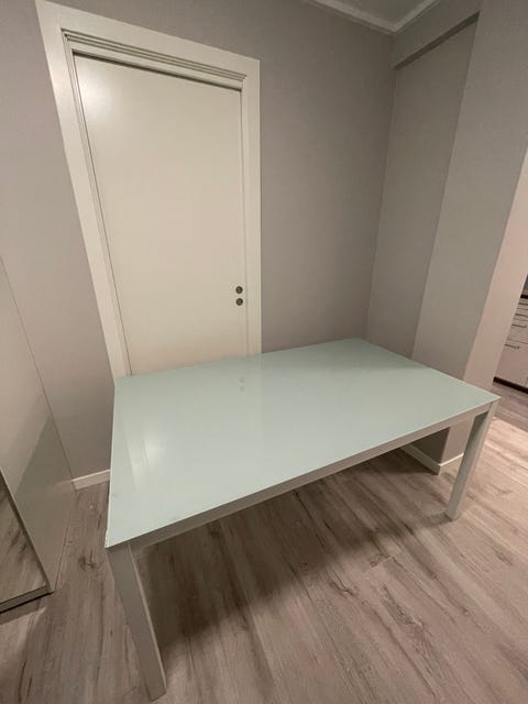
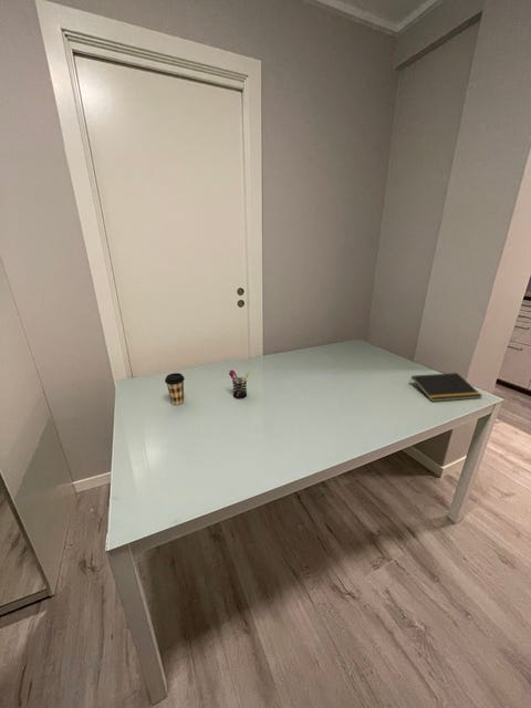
+ pen holder [228,369,250,399]
+ coffee cup [164,372,186,406]
+ notepad [407,372,483,403]
